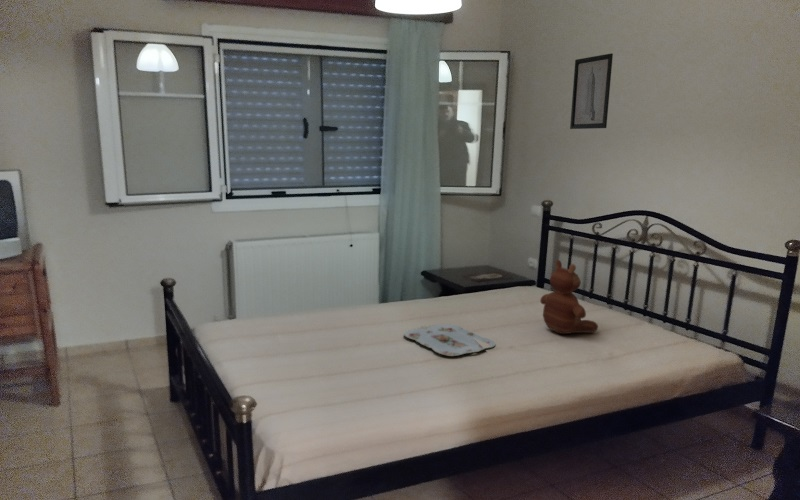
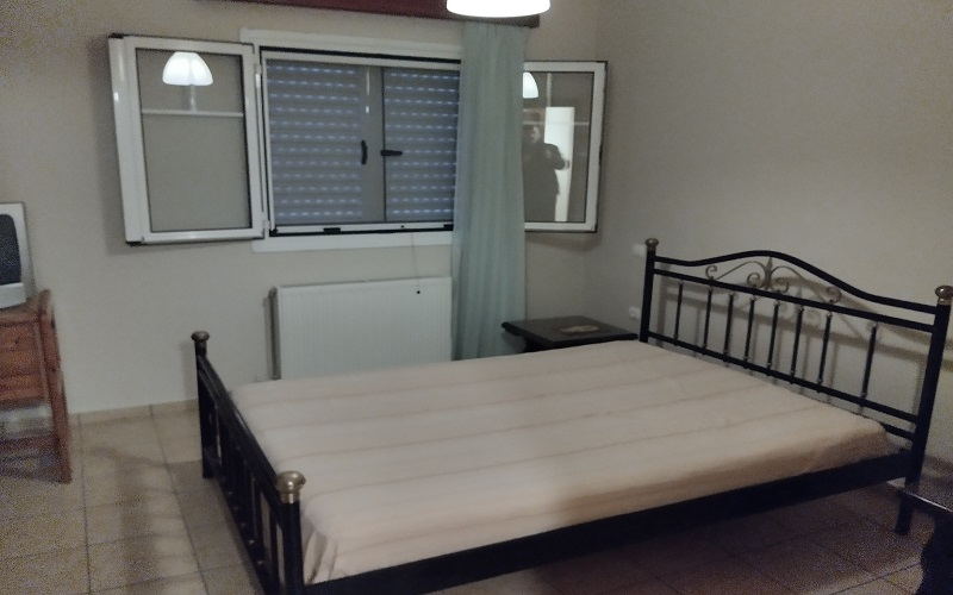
- wall art [569,52,614,130]
- teddy bear [539,259,599,335]
- serving tray [403,323,496,357]
